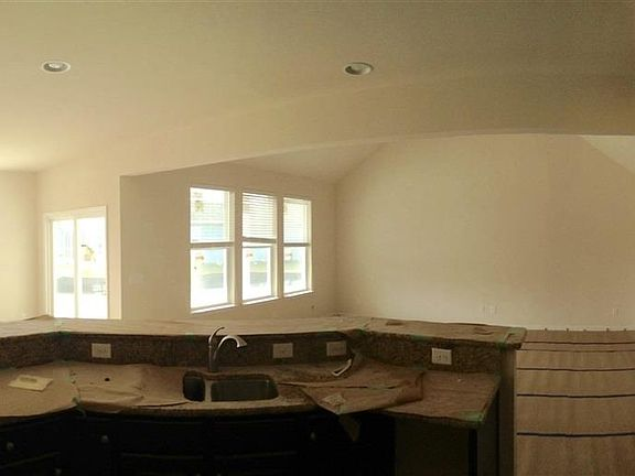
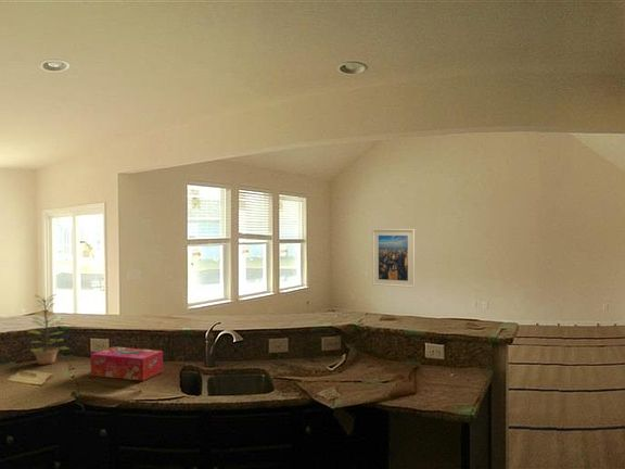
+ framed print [371,228,416,289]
+ tissue box [90,345,164,382]
+ plant [27,293,71,366]
